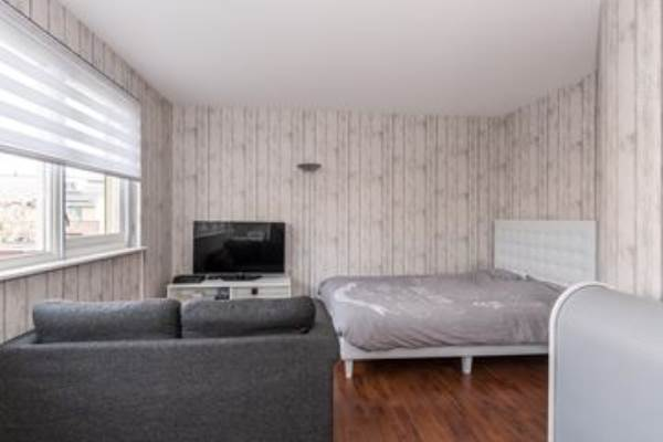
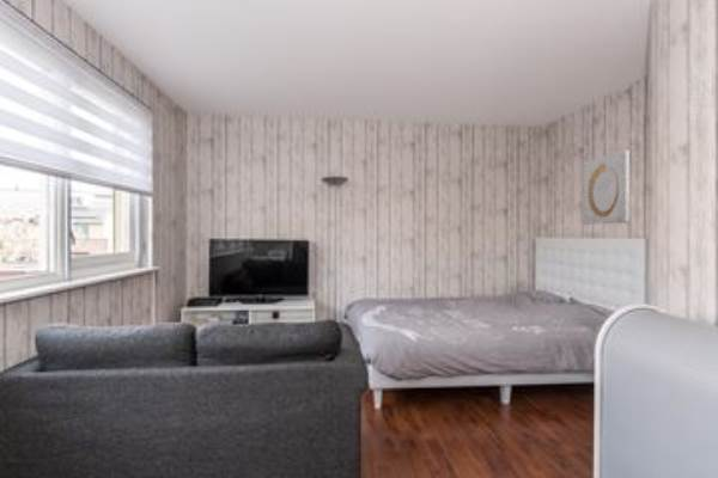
+ wall art [582,149,631,226]
